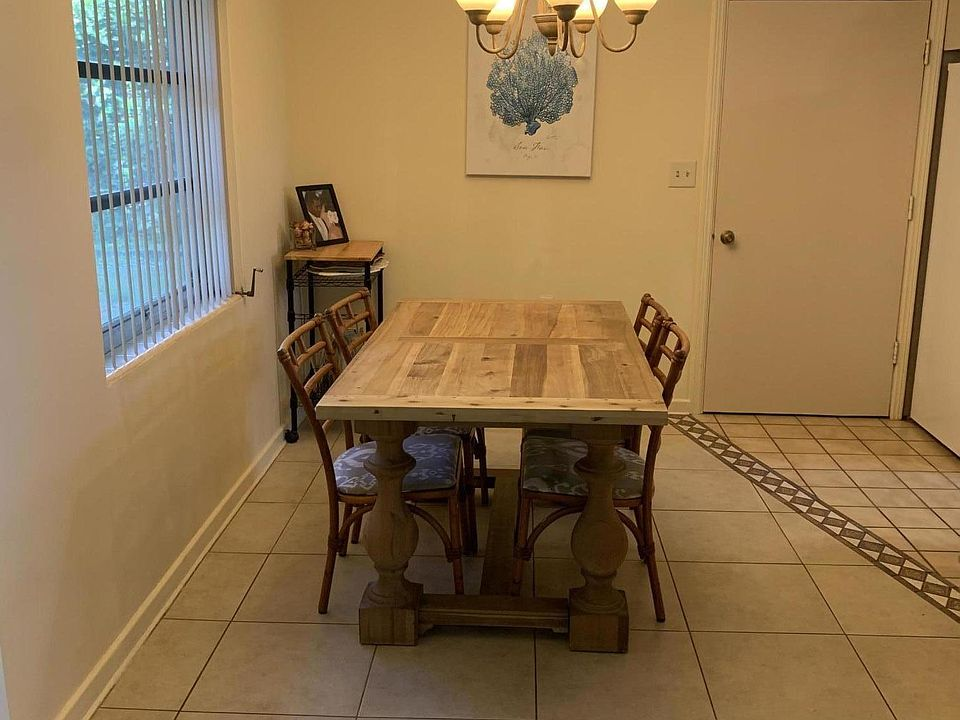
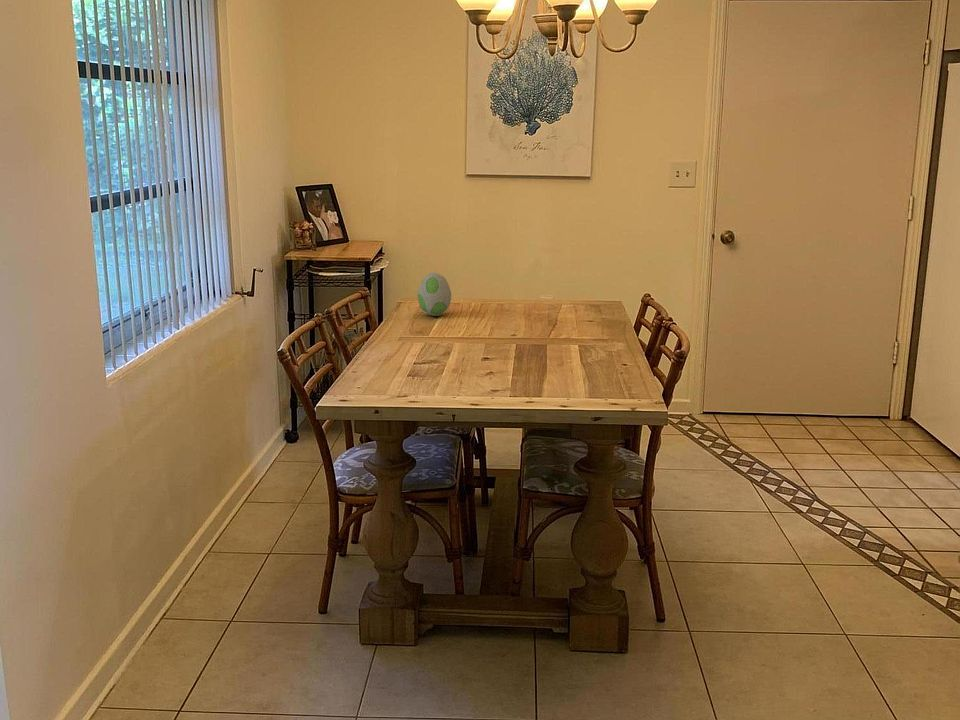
+ decorative egg [417,272,452,317]
